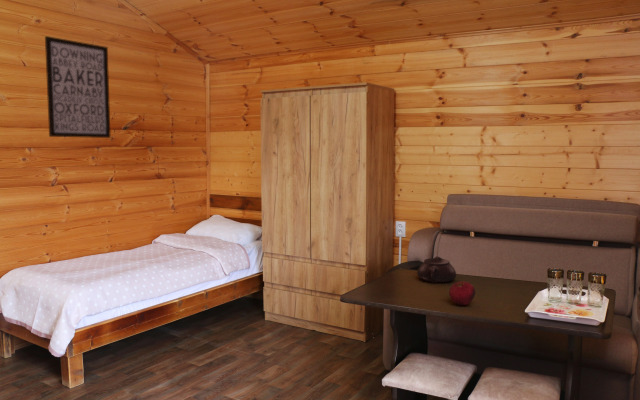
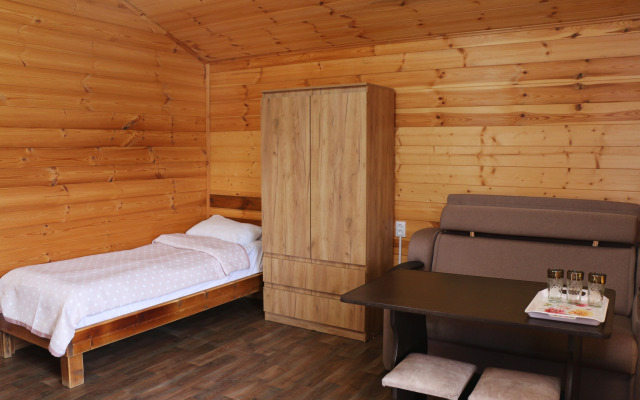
- fruit [448,280,476,306]
- teapot [416,255,457,284]
- wall art [44,35,112,139]
